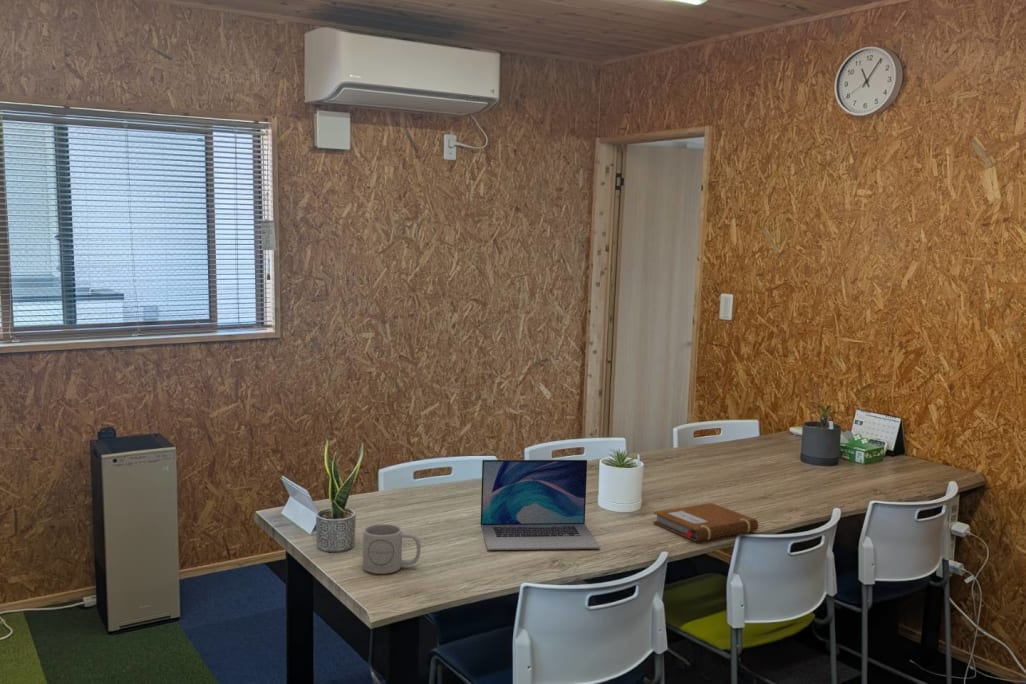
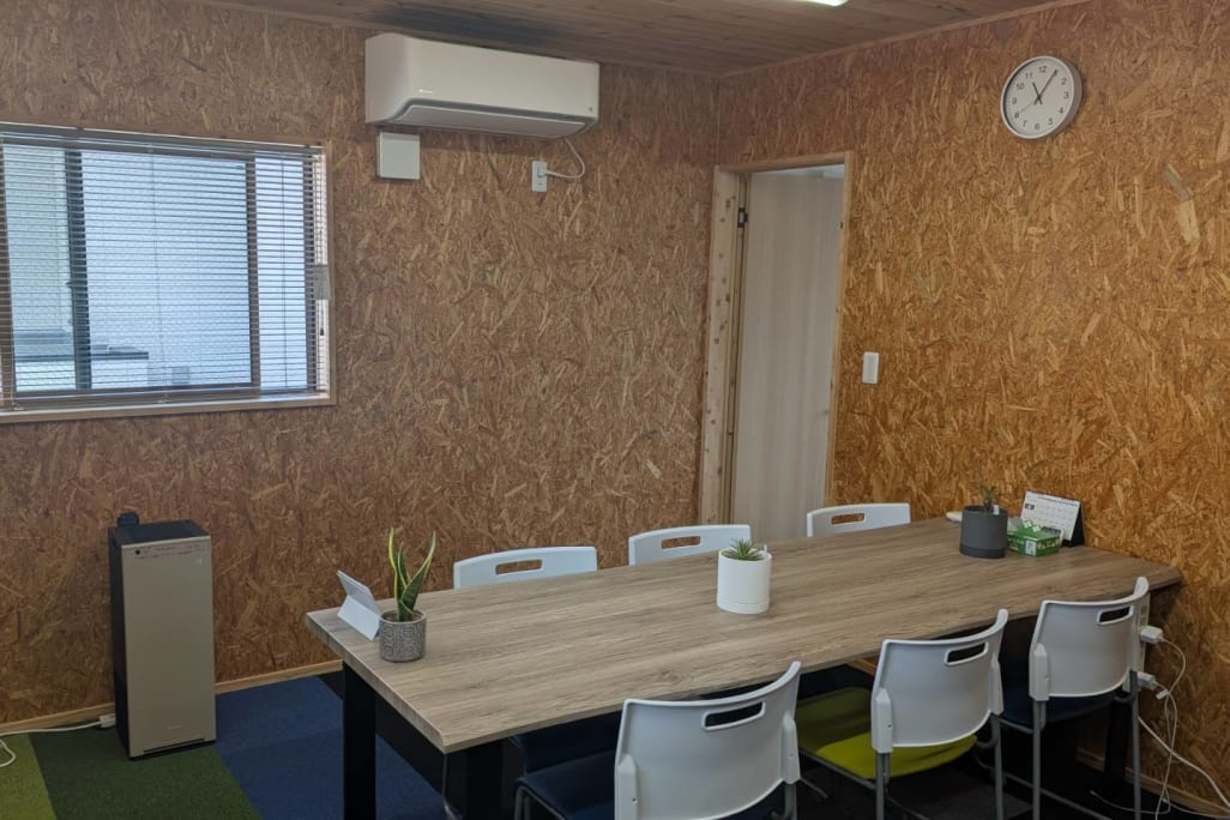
- mug [362,523,422,575]
- notebook [652,502,759,542]
- laptop [480,459,601,551]
